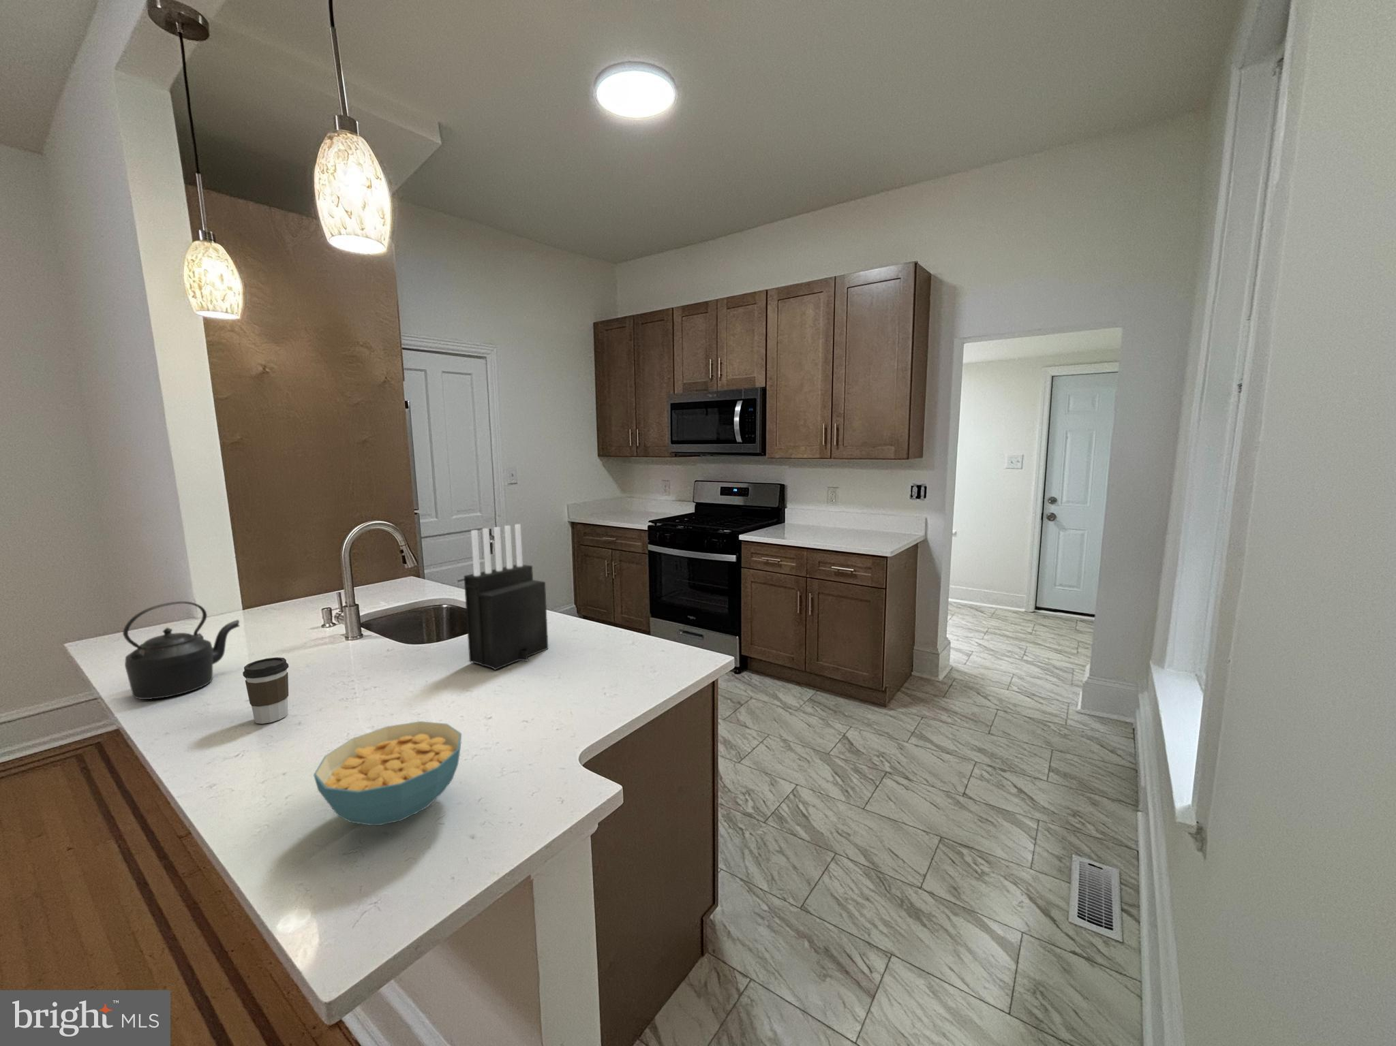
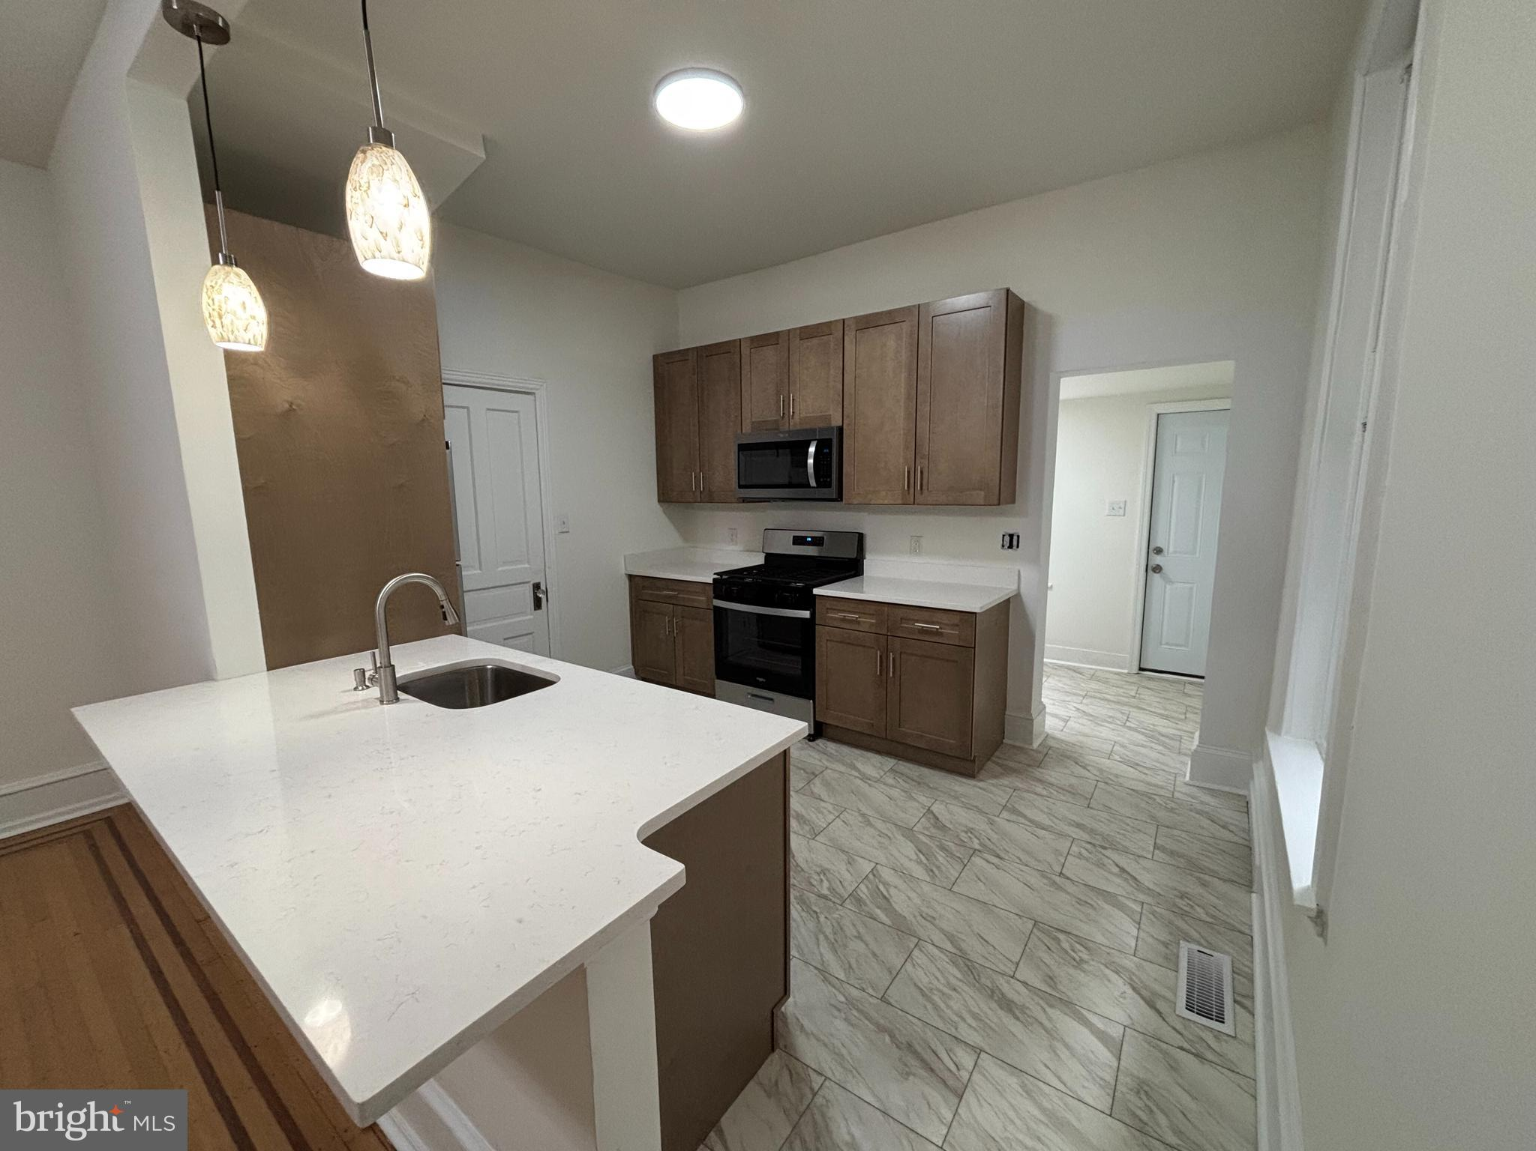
- coffee cup [242,656,289,724]
- cereal bowl [313,721,462,826]
- knife block [464,524,549,670]
- kettle [122,601,241,700]
